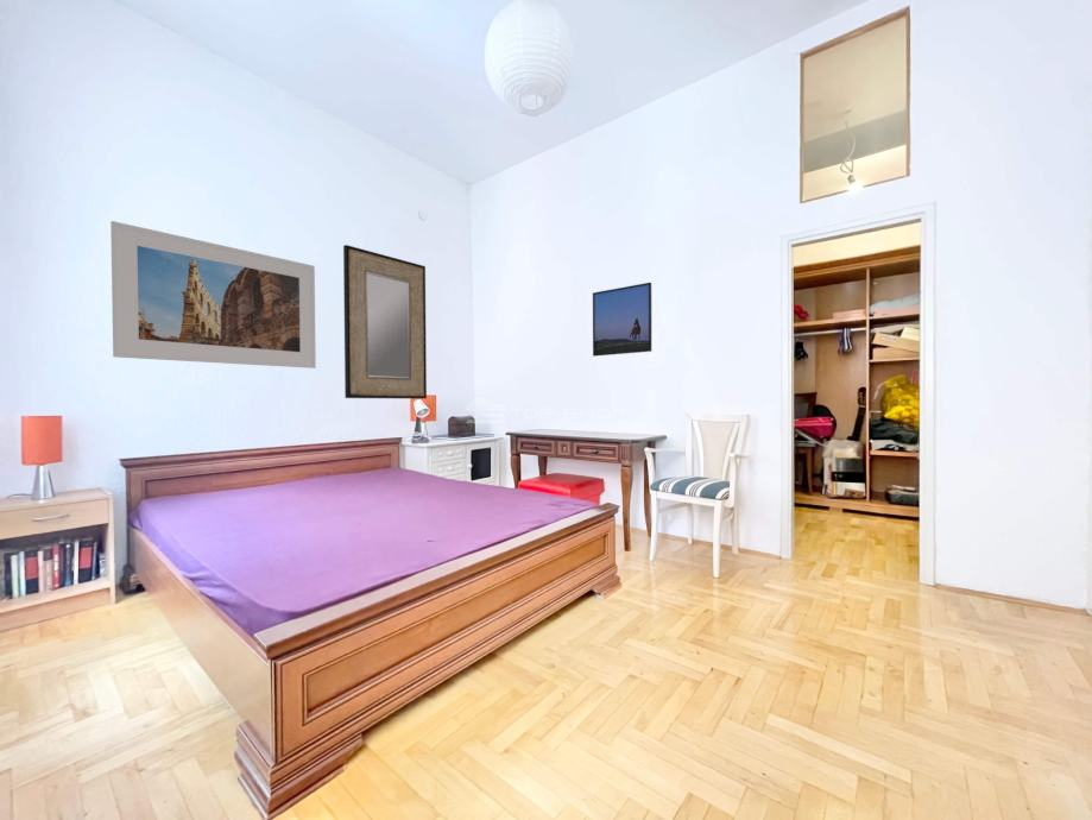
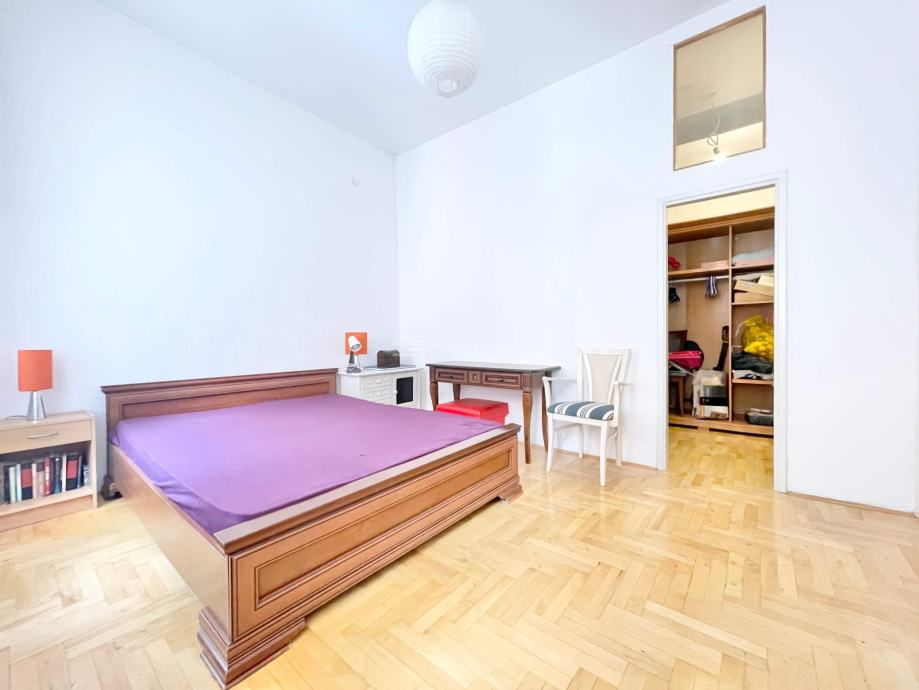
- home mirror [342,244,428,399]
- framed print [592,282,652,358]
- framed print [109,220,317,370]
